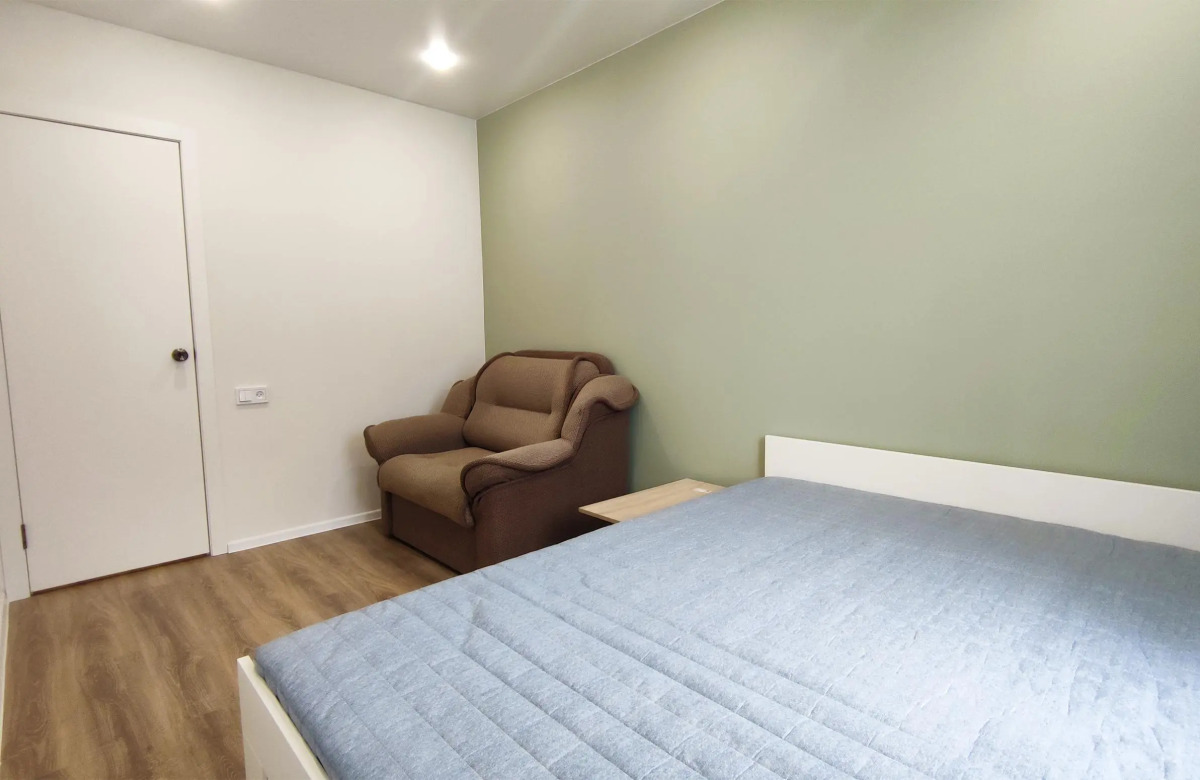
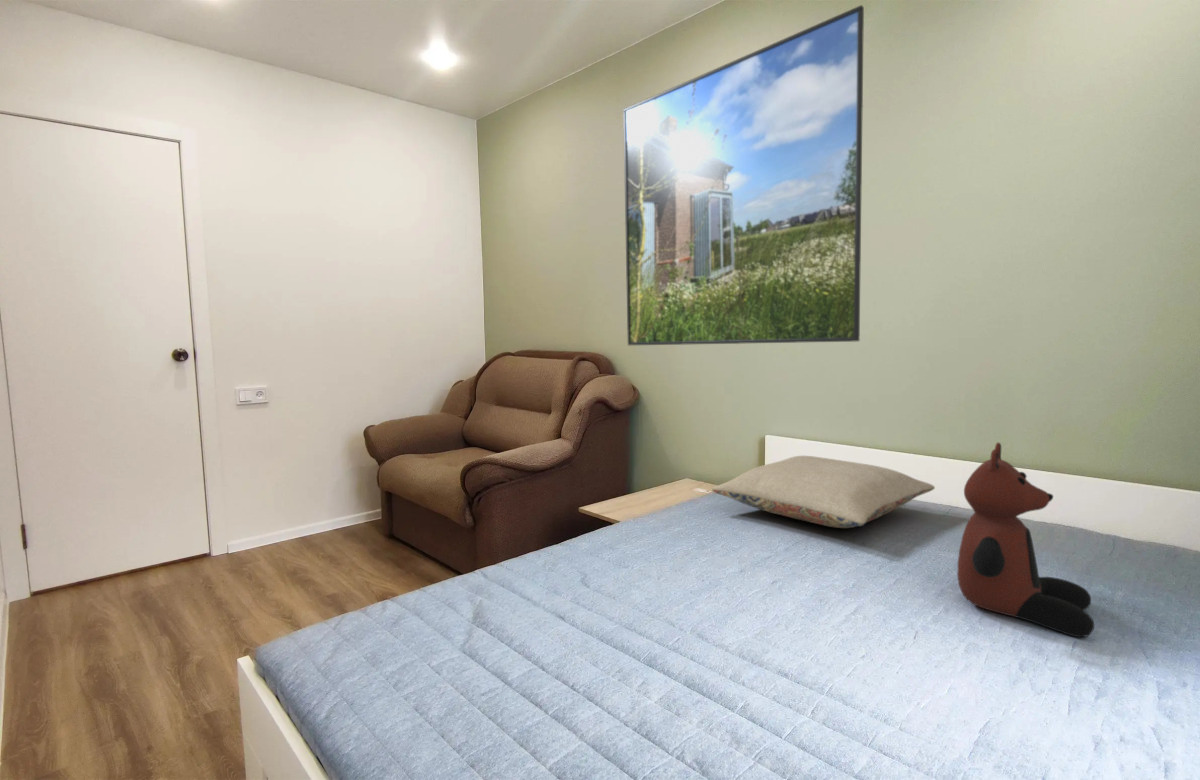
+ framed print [622,4,865,346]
+ teddy bear [956,441,1095,638]
+ pillow [711,455,936,529]
